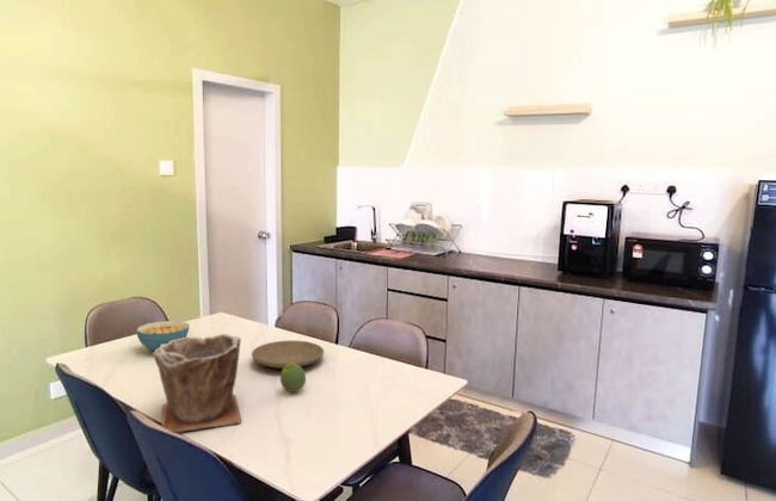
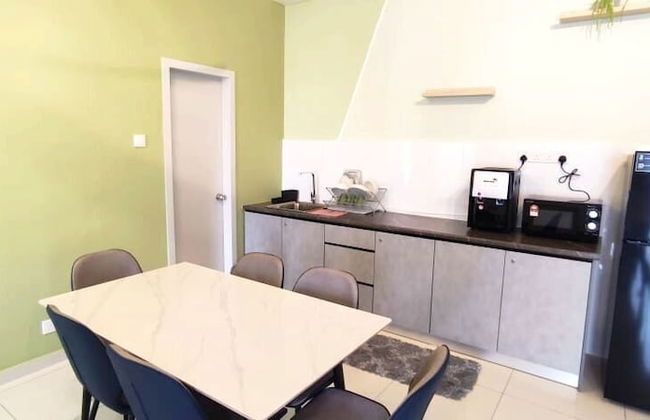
- fruit [279,363,307,394]
- plate [251,340,325,370]
- cereal bowl [135,320,190,352]
- plant pot [152,333,242,434]
